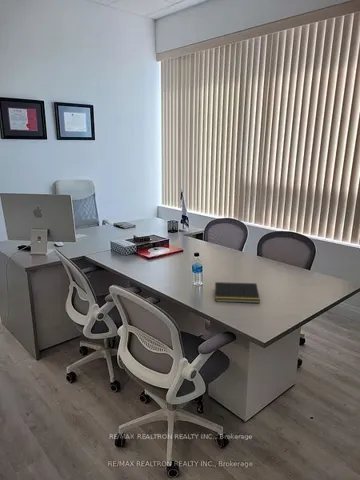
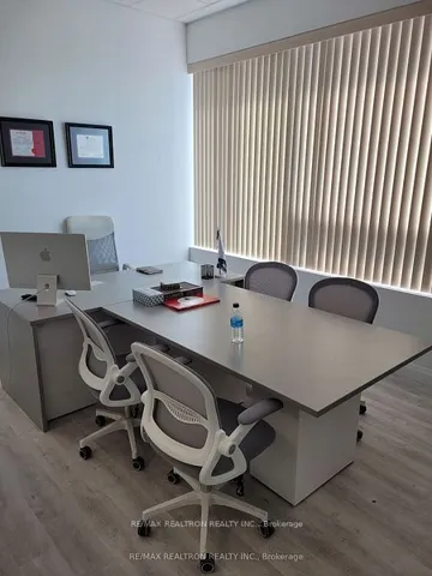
- notepad [213,281,261,304]
